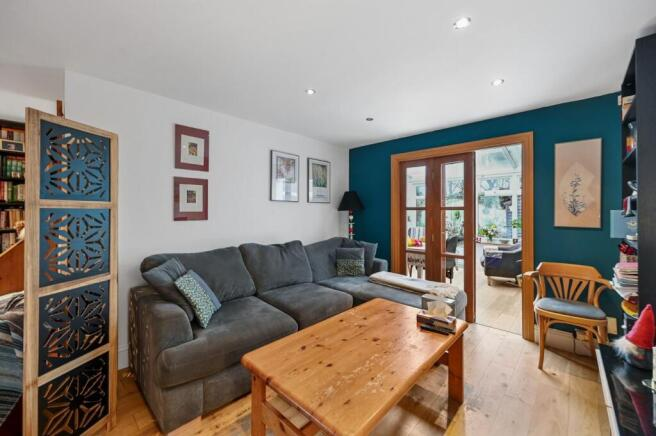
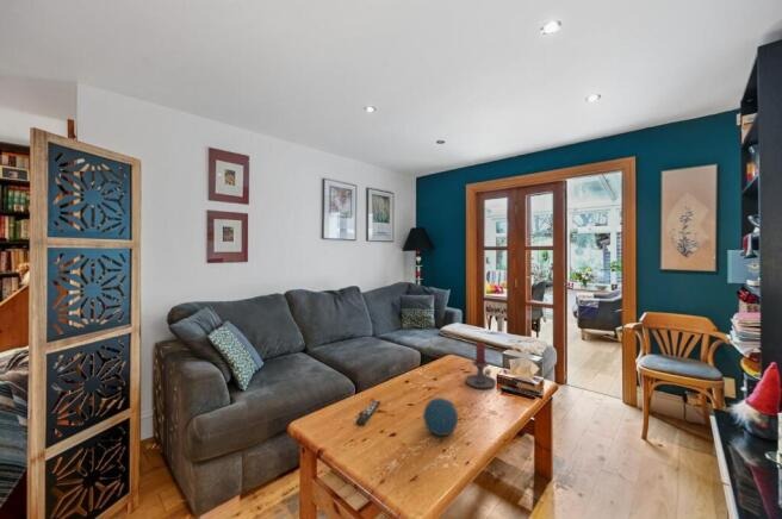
+ candle holder [464,342,497,389]
+ remote control [355,399,381,426]
+ decorative orb [422,396,459,437]
